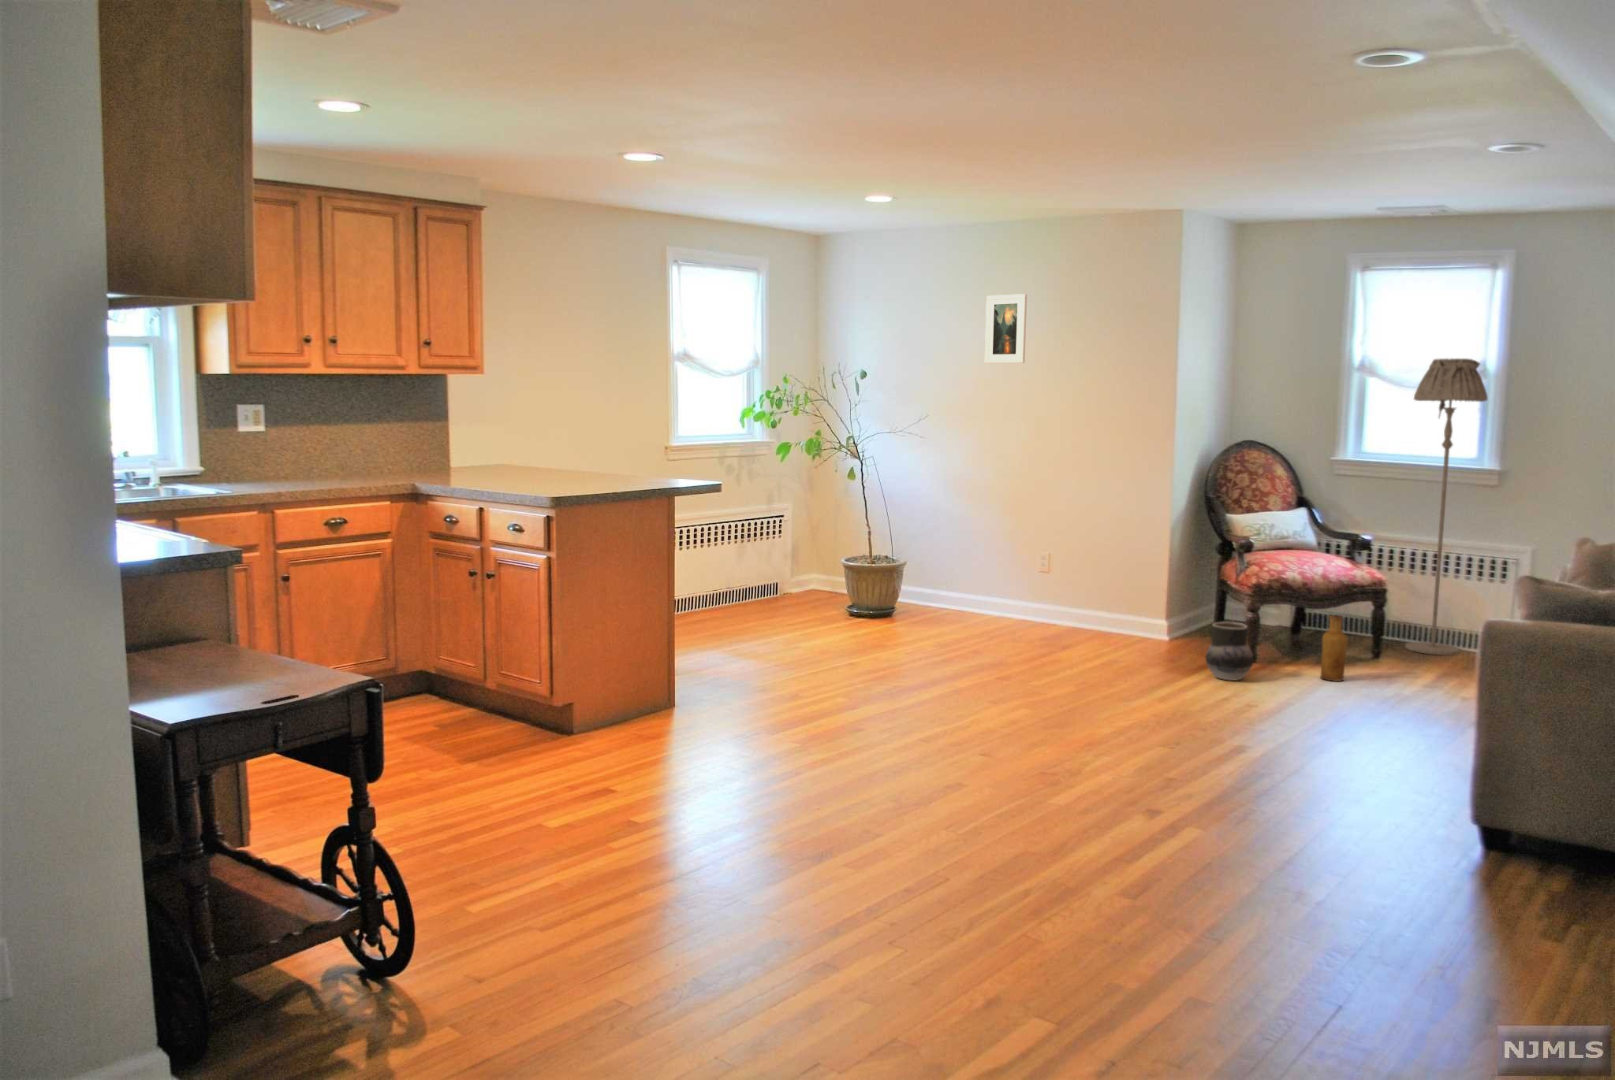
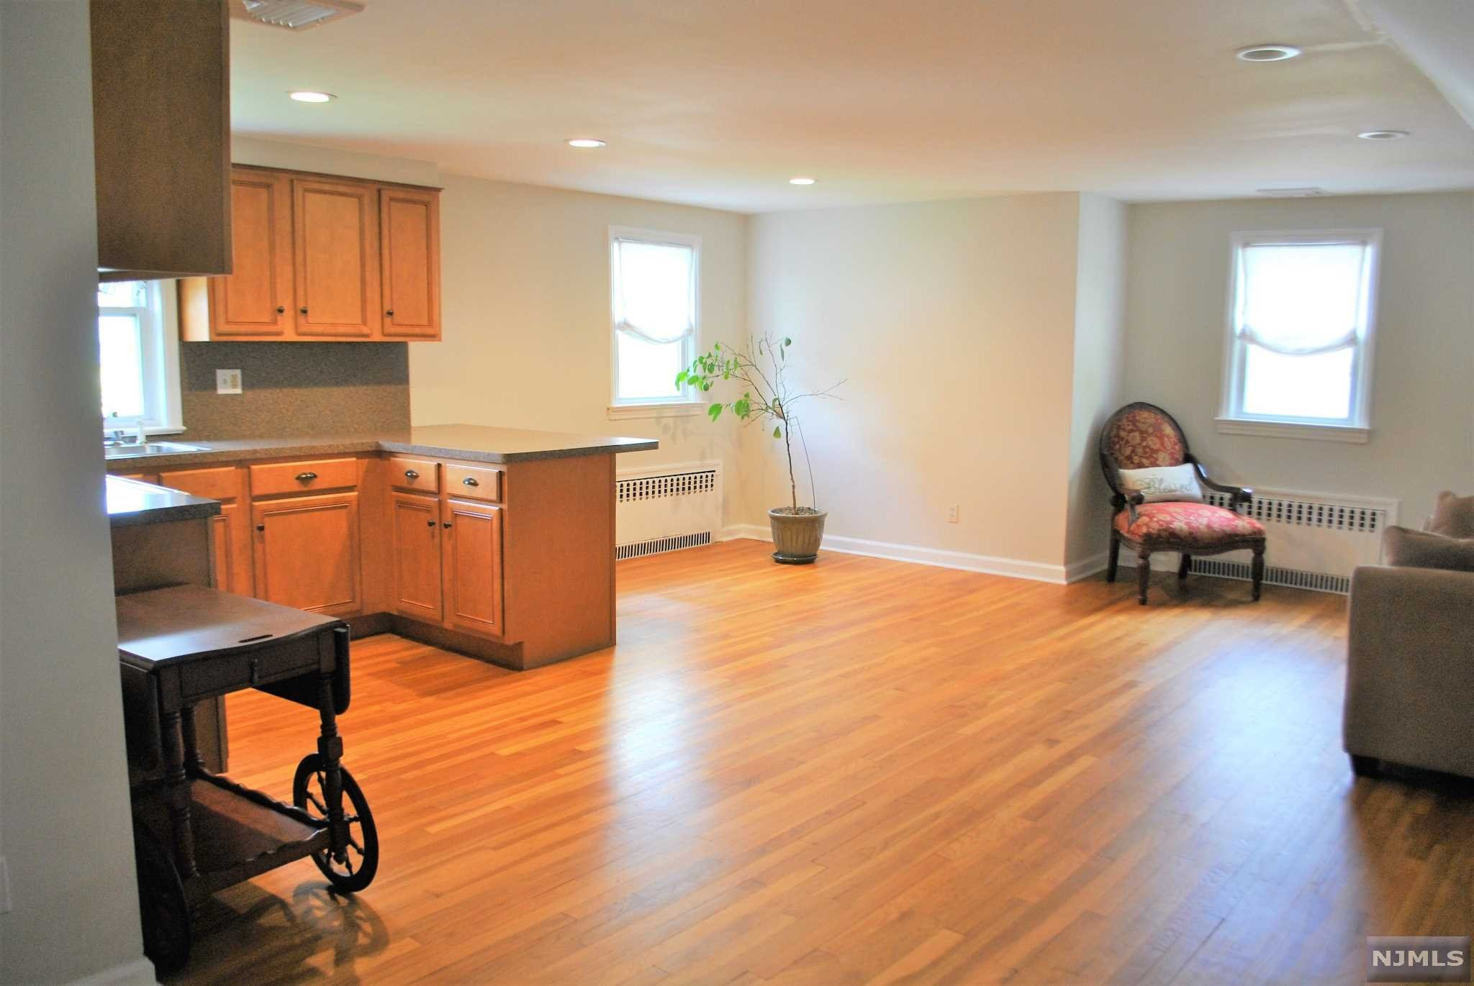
- vase [1319,615,1348,682]
- ceramic jug [1205,622,1254,681]
- floor lamp [1404,358,1488,656]
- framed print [984,293,1028,364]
